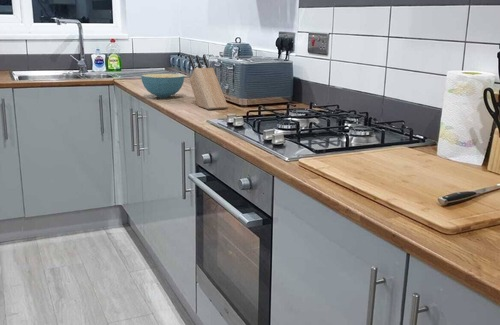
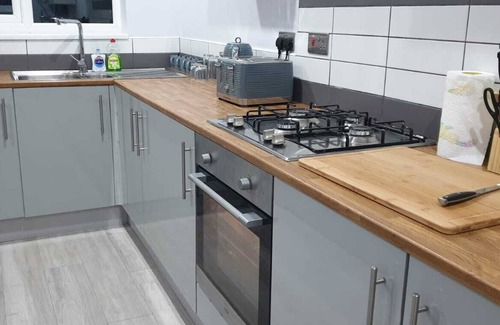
- cereal bowl [140,73,185,99]
- knife block [188,54,229,111]
